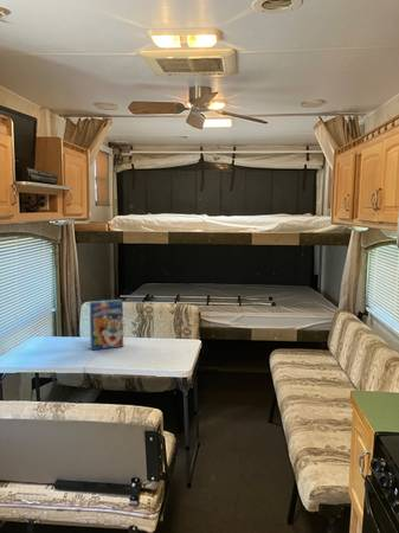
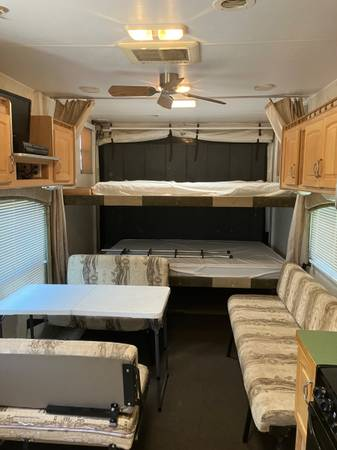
- cereal box [89,298,124,352]
